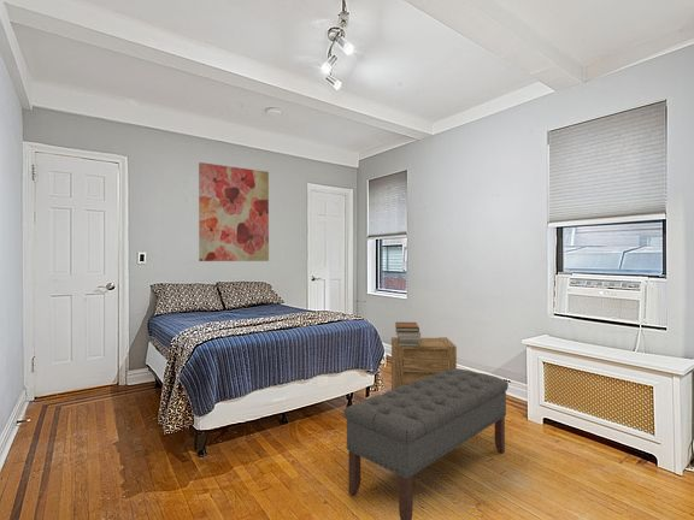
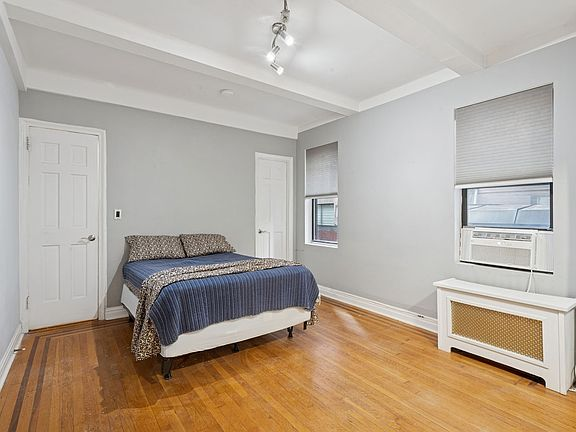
- nightstand [390,336,458,390]
- wall art [198,161,270,262]
- book stack [394,321,422,347]
- bench [343,367,510,520]
